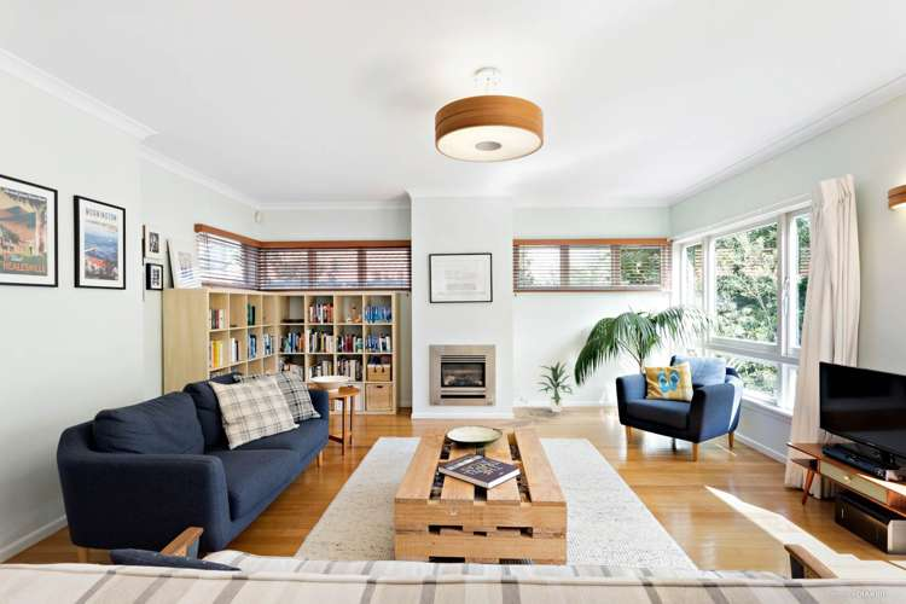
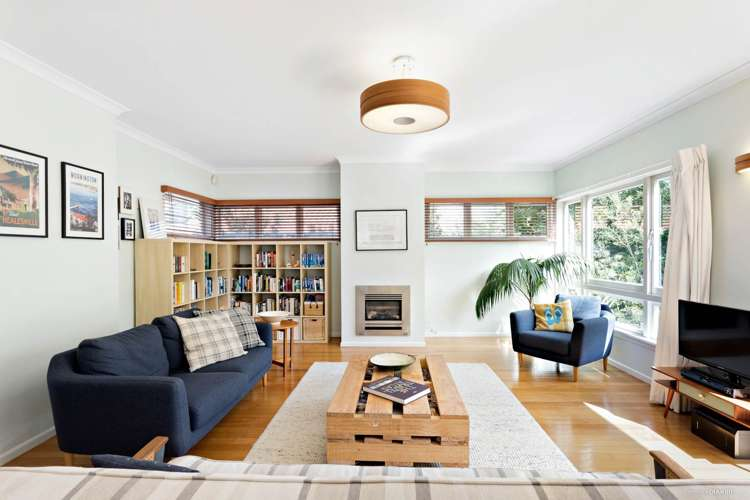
- indoor plant [535,361,574,413]
